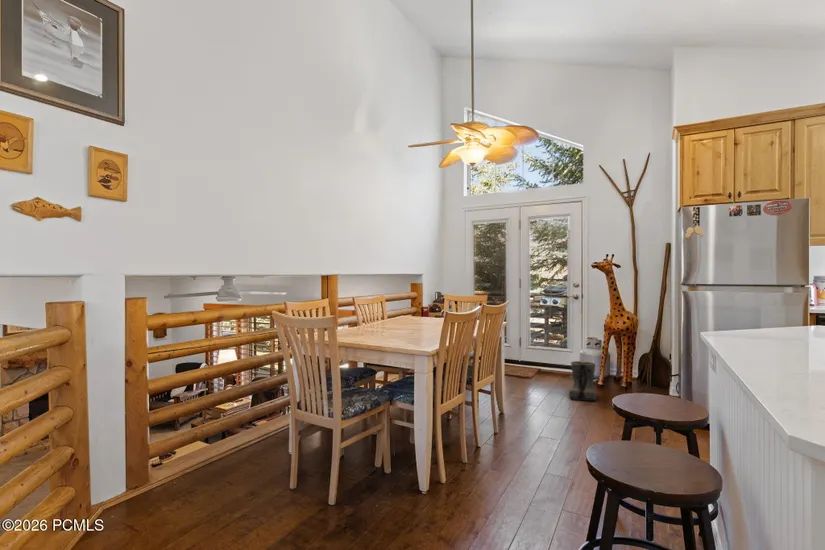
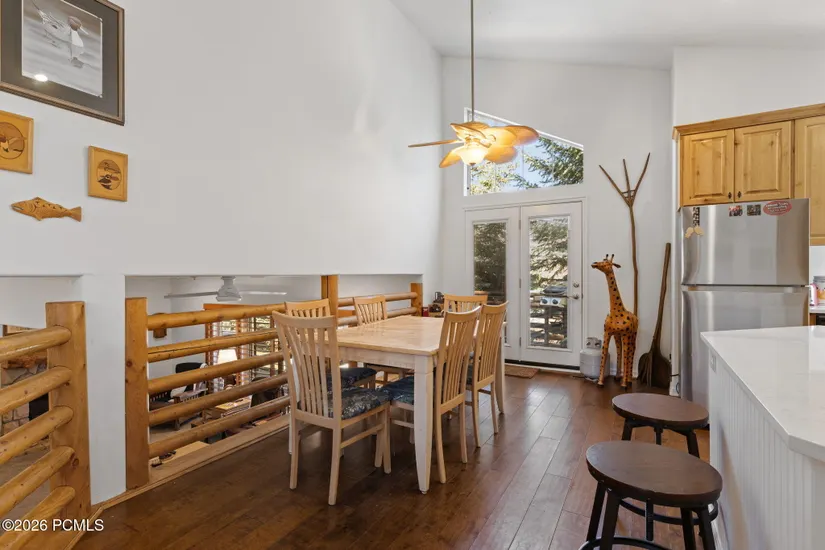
- boots [568,360,597,402]
